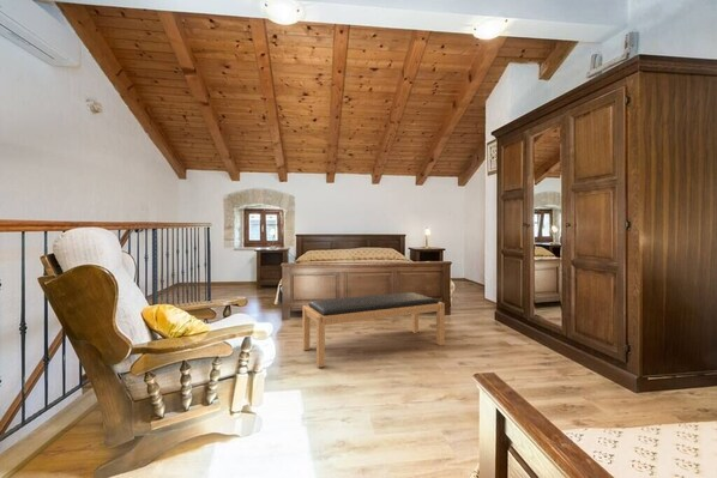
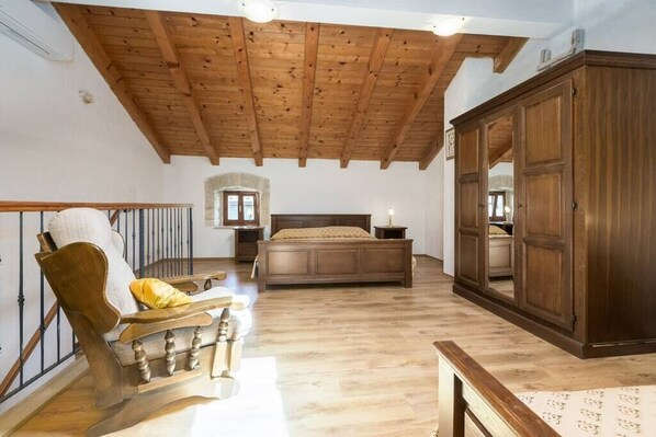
- bench [302,291,446,368]
